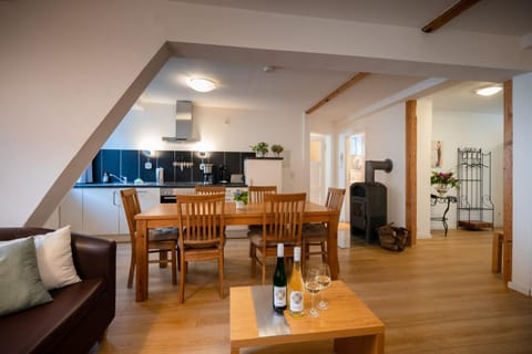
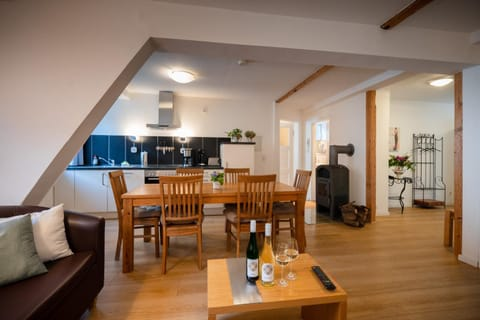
+ remote control [310,265,337,291]
